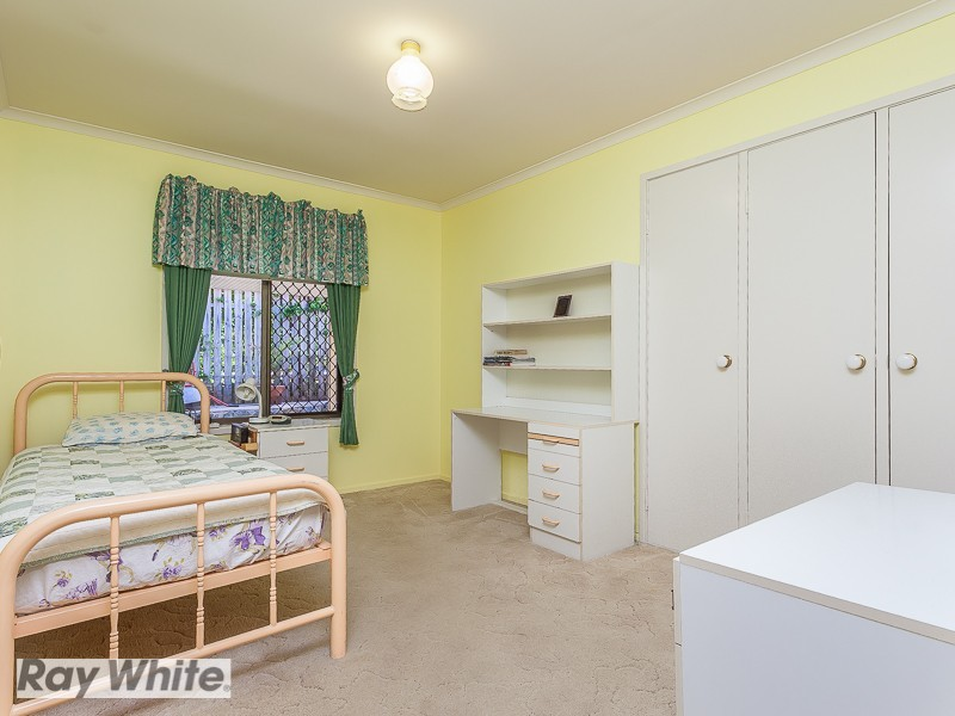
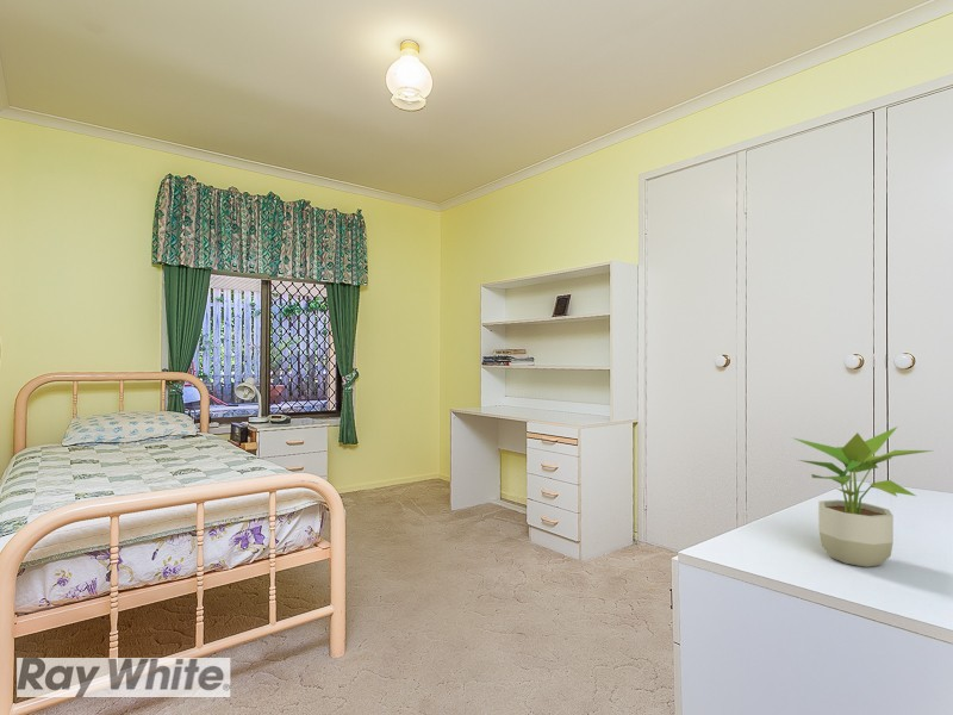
+ potted plant [791,425,934,568]
